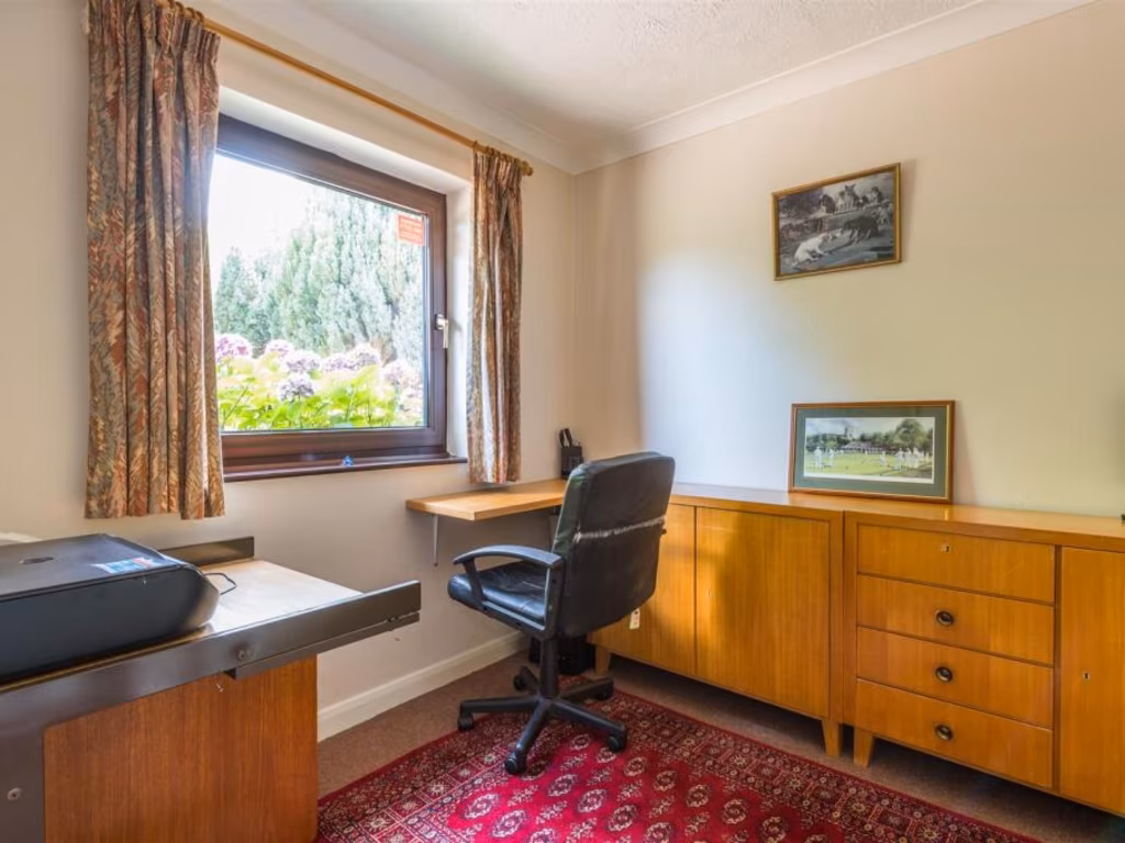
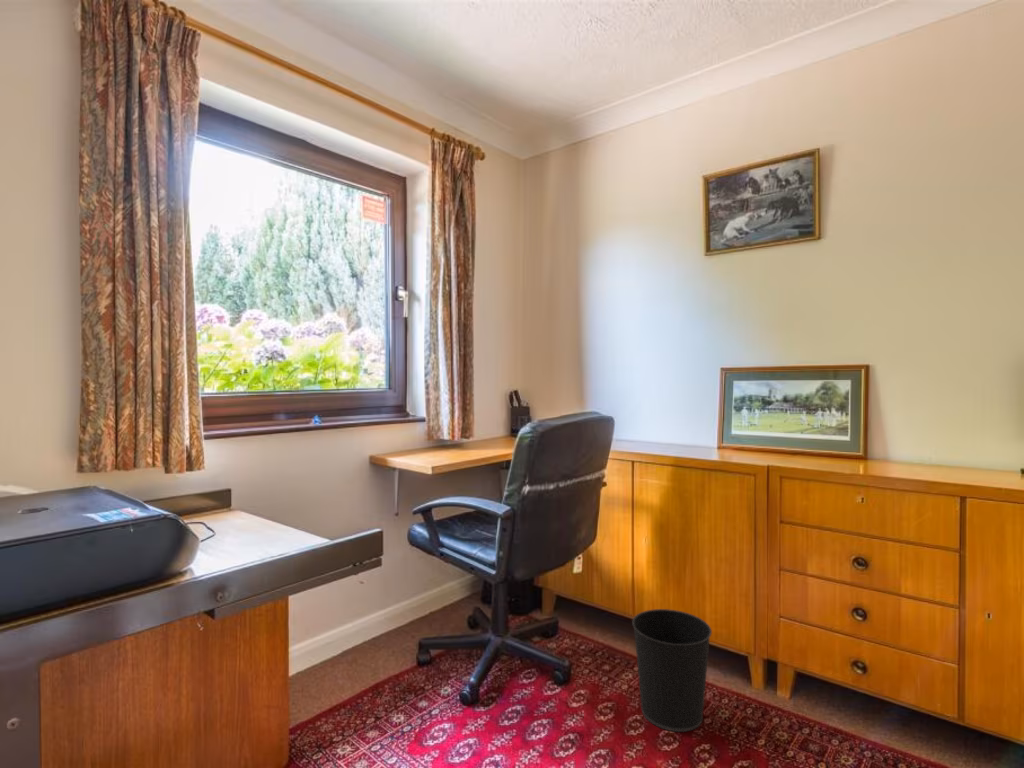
+ wastebasket [631,608,713,733]
